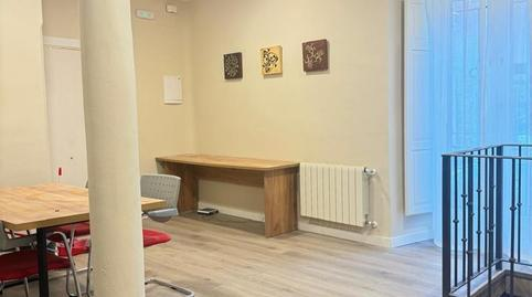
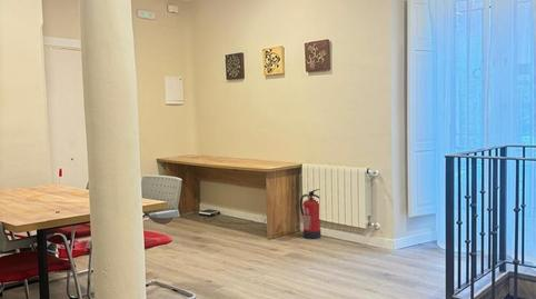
+ fire extinguisher [299,188,322,240]
